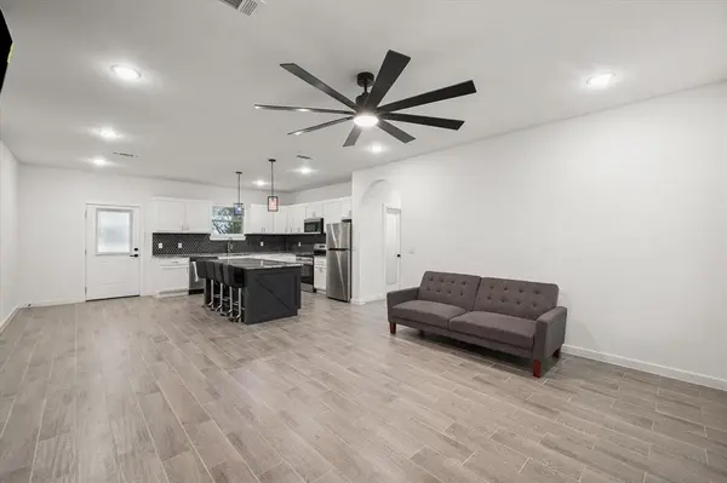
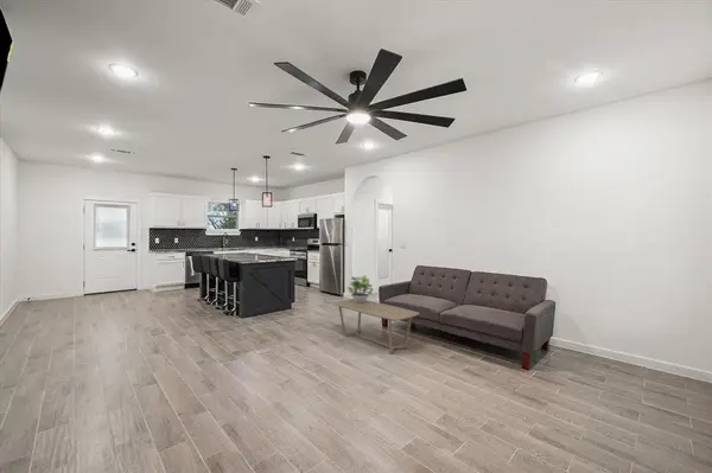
+ potted plant [347,274,375,302]
+ coffee table [332,298,420,354]
